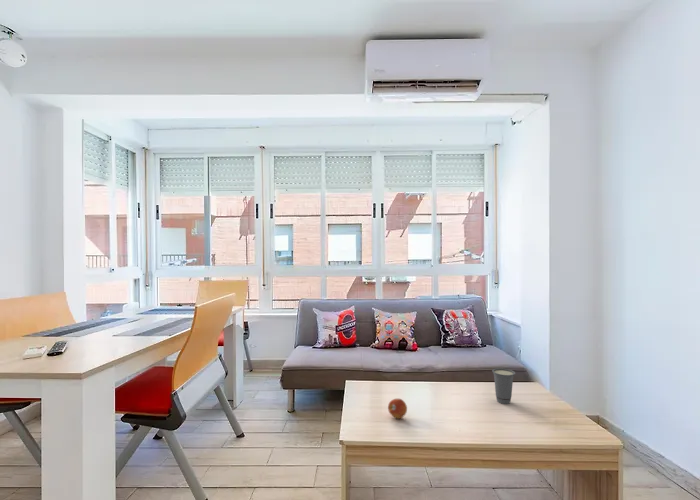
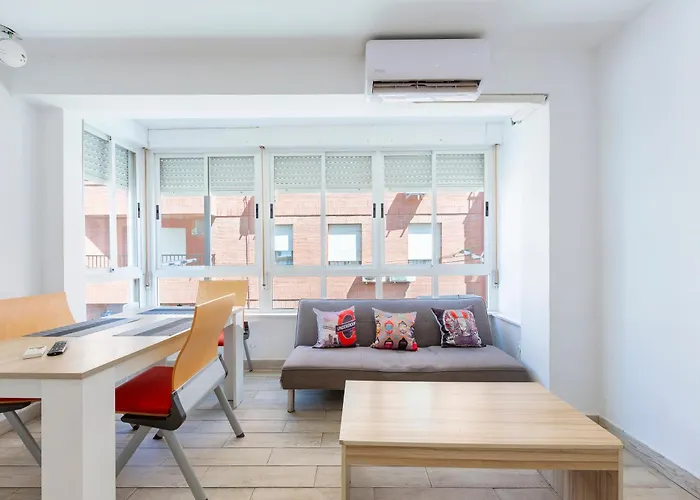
- fruit [387,398,408,420]
- cup [491,367,516,405]
